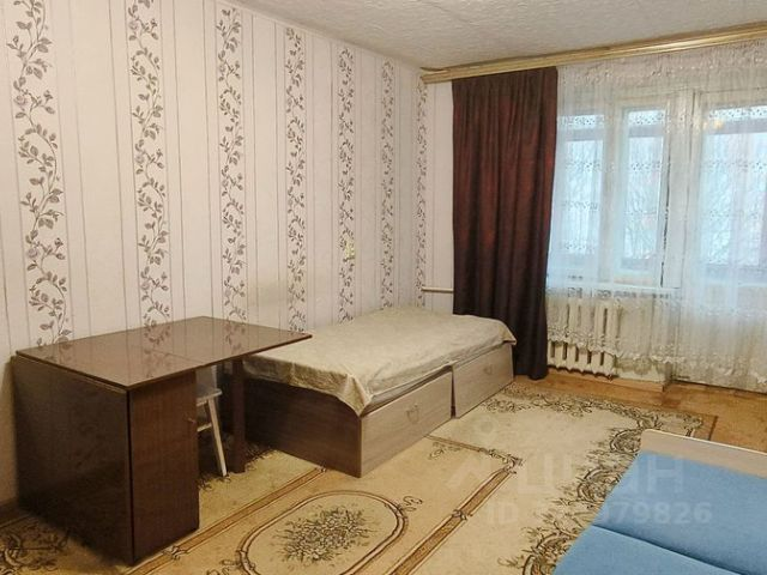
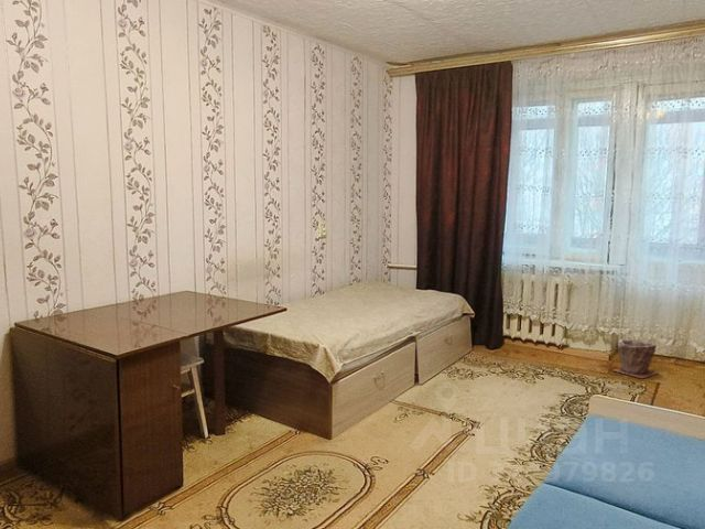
+ plant pot [612,338,659,379]
